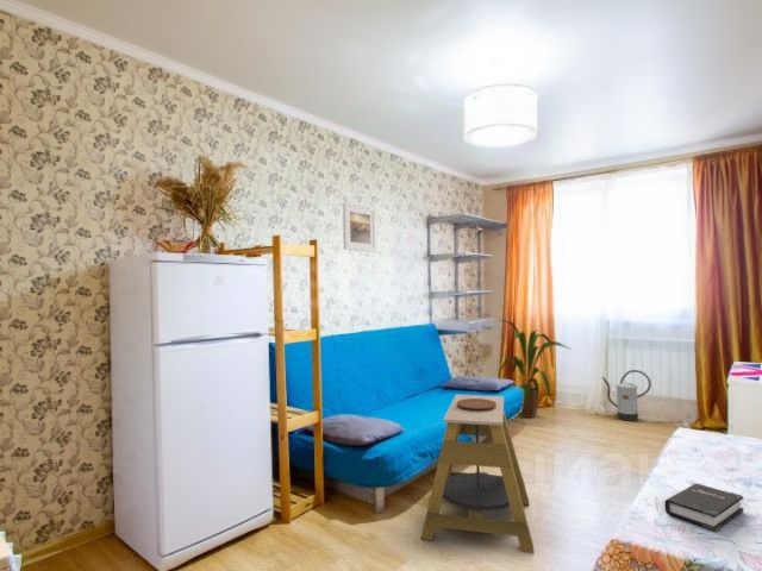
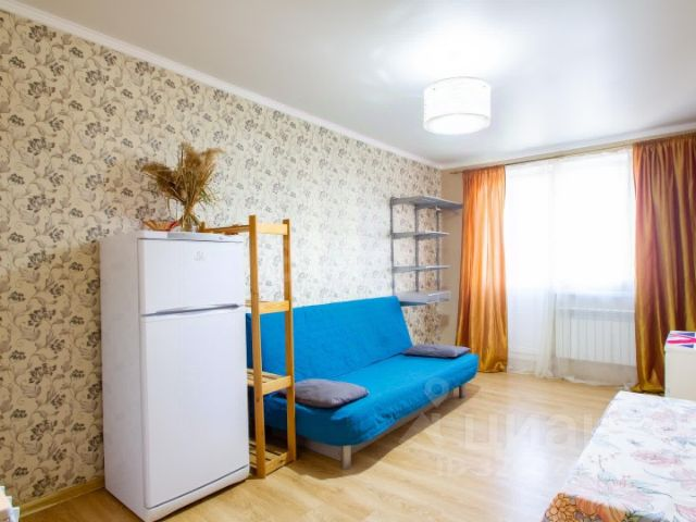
- hardback book [663,482,744,533]
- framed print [342,201,377,253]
- watering can [601,369,652,422]
- side table [420,394,536,554]
- house plant [498,319,572,419]
